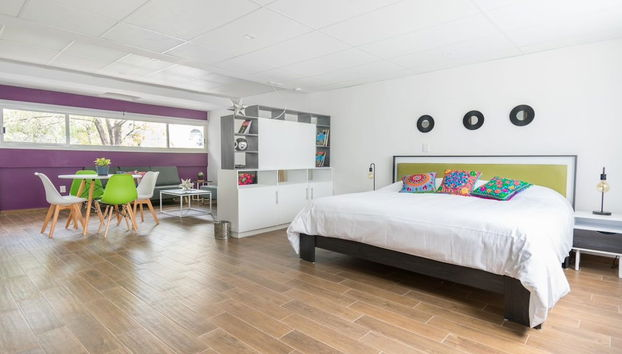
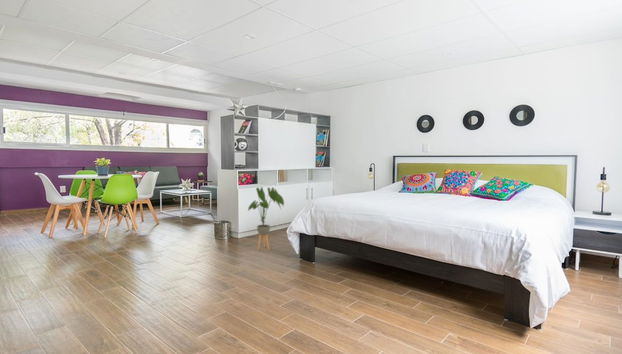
+ house plant [247,186,285,251]
